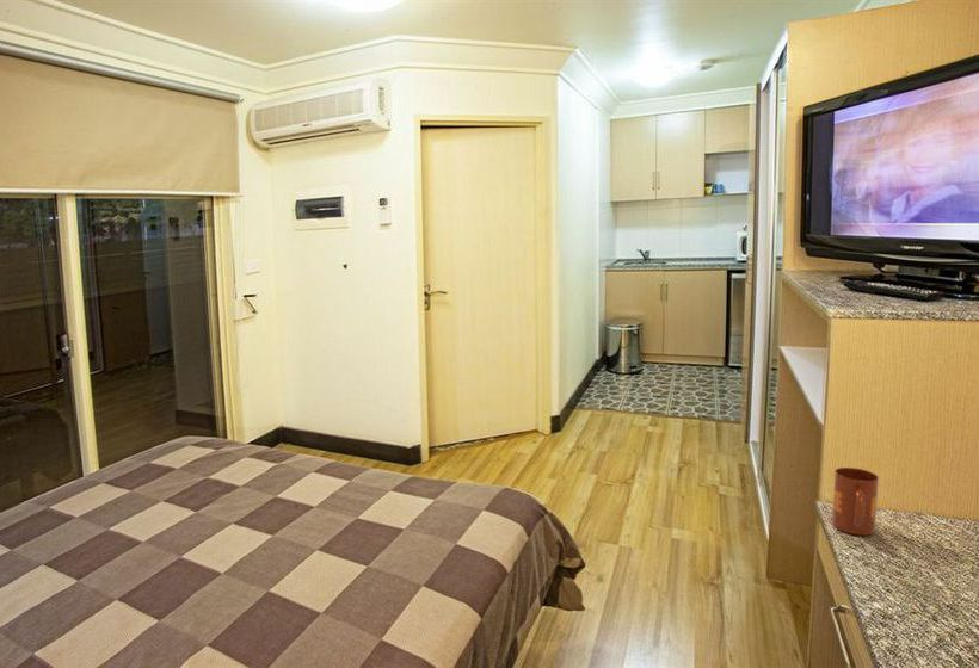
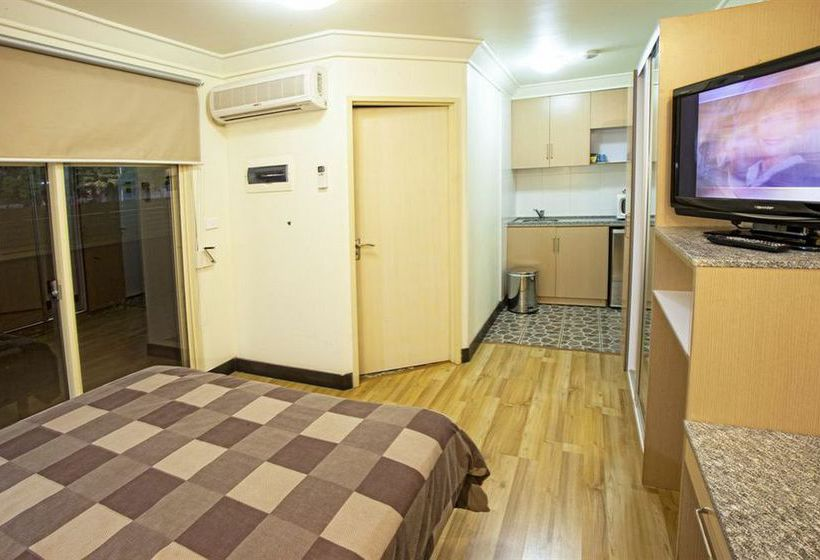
- mug [831,466,880,537]
